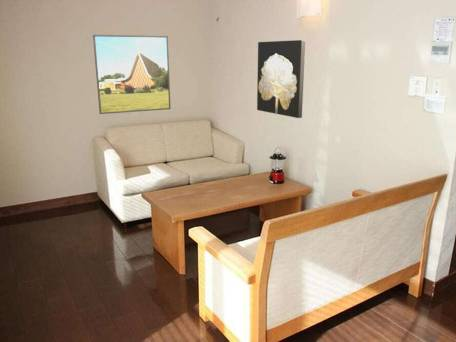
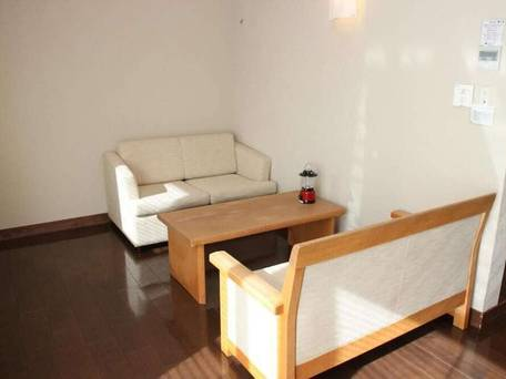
- wall art [256,39,306,119]
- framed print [92,34,172,115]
